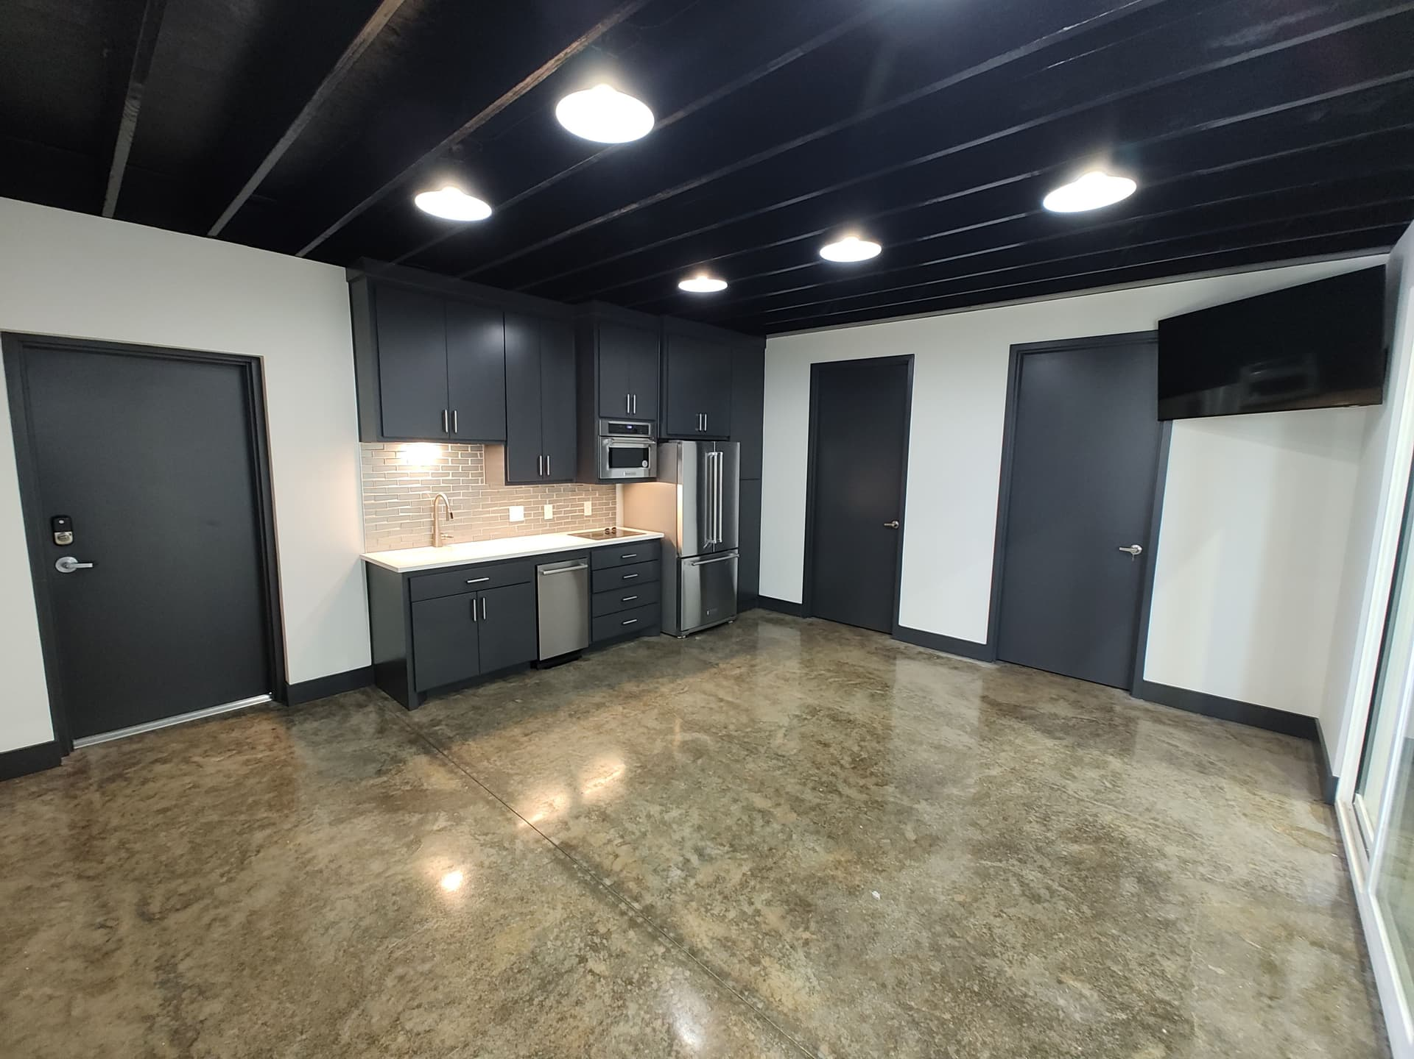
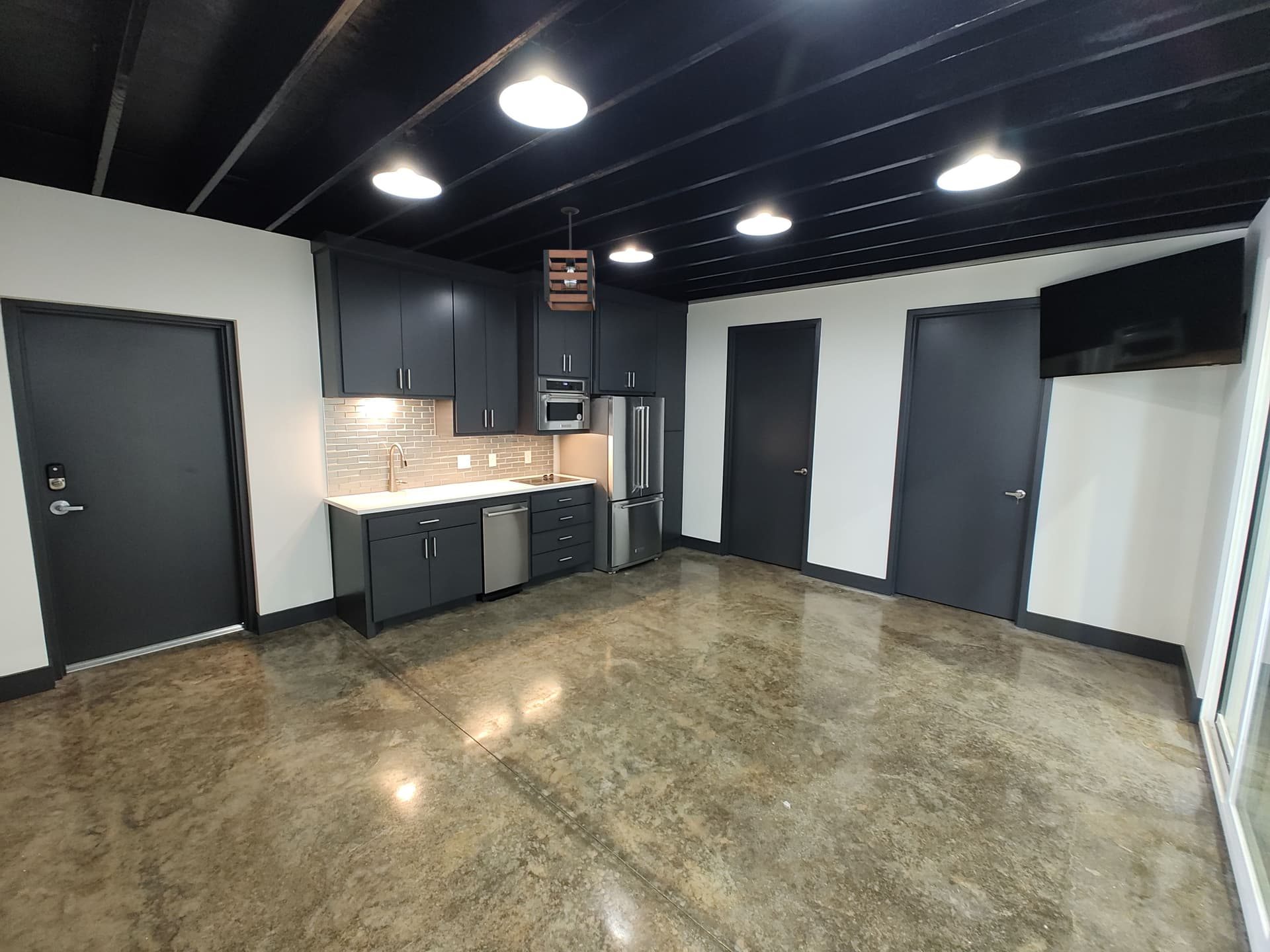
+ pendant light [543,206,596,311]
